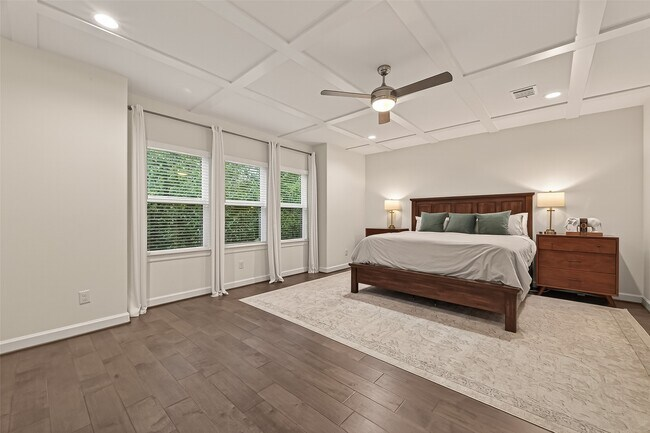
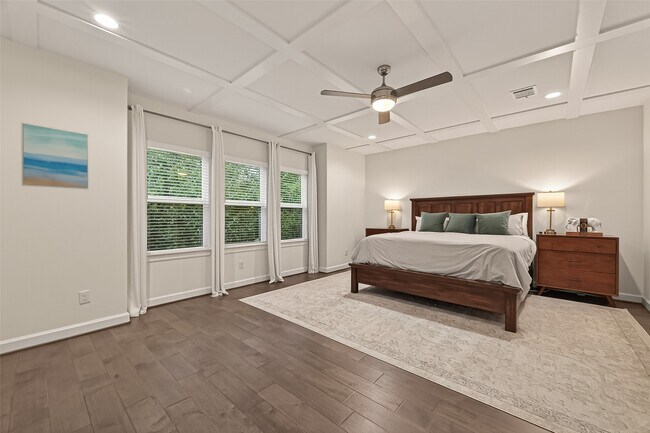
+ wall art [20,122,90,190]
